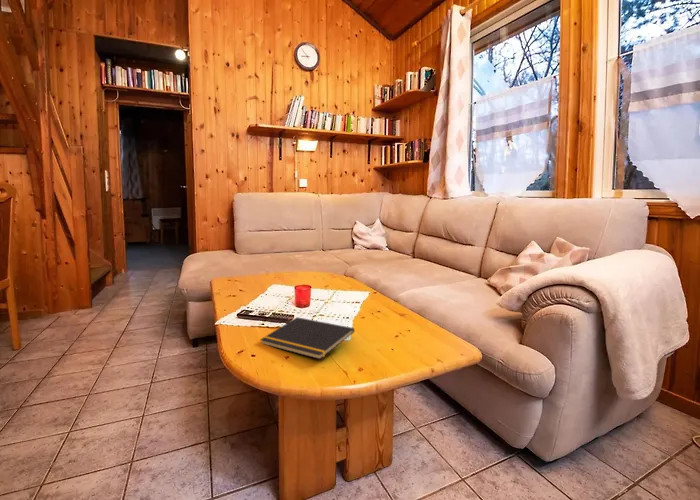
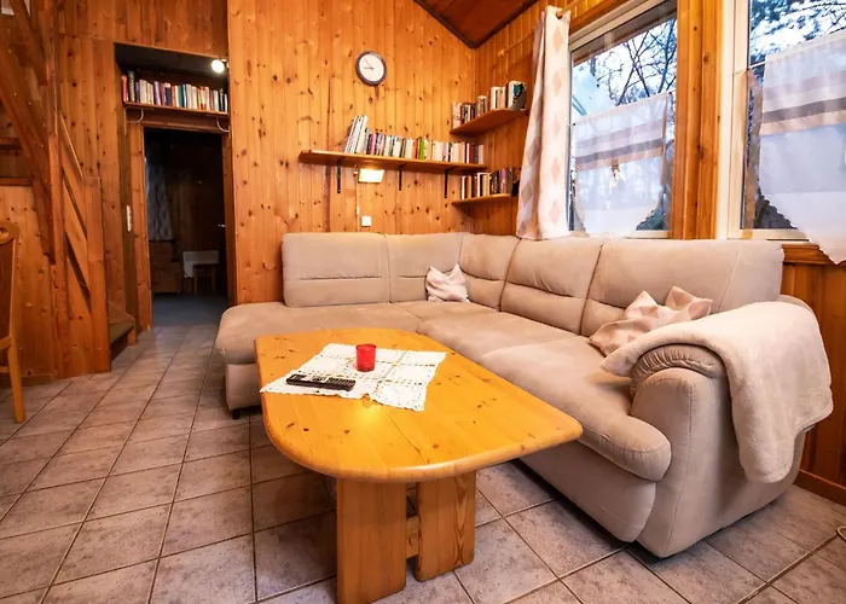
- notepad [259,316,355,360]
